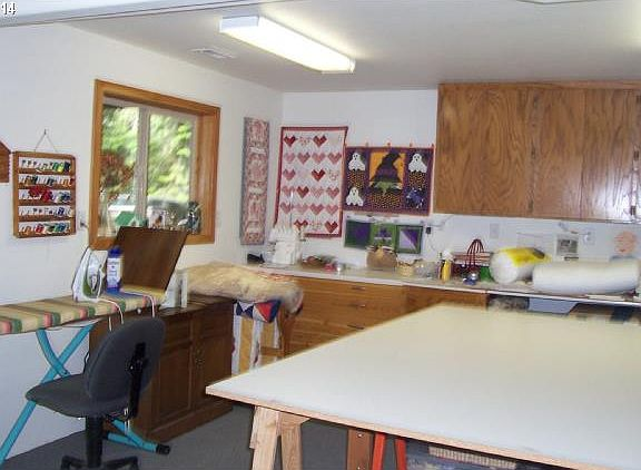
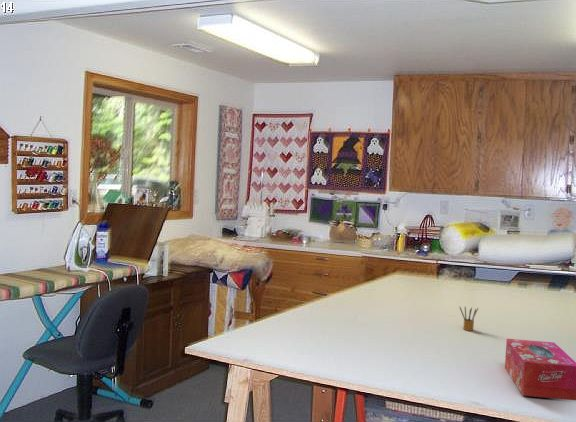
+ pencil box [458,305,479,332]
+ tissue box [504,338,576,401]
